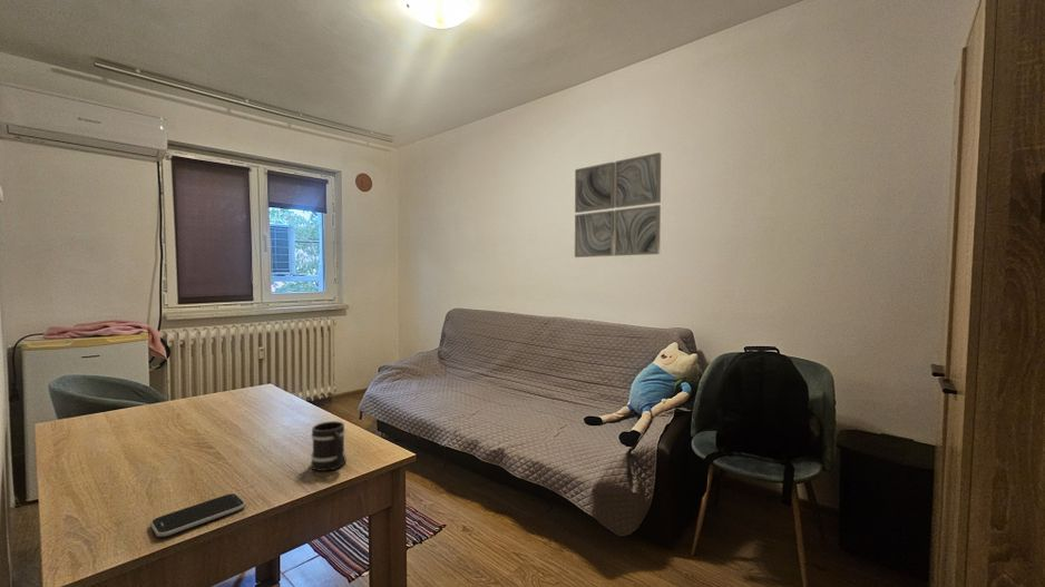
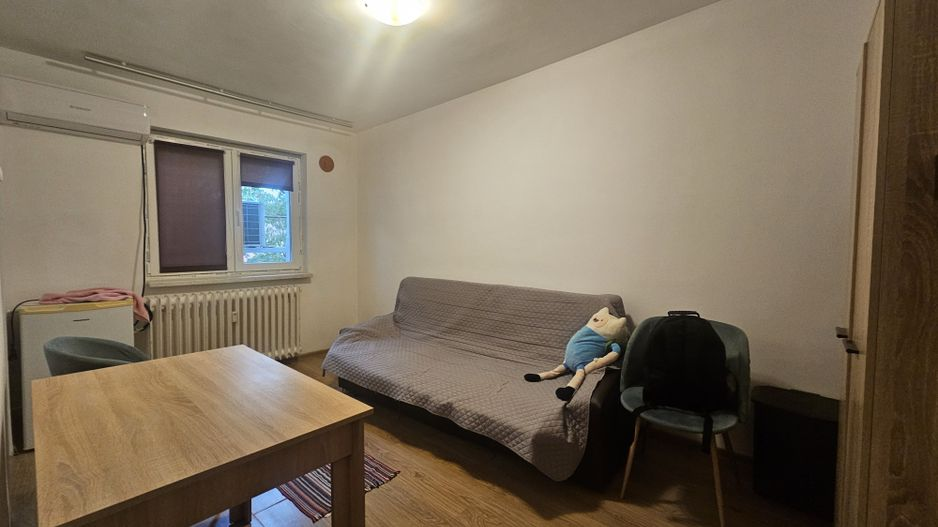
- smartphone [149,492,246,538]
- mug [310,420,346,472]
- wall art [574,151,662,258]
